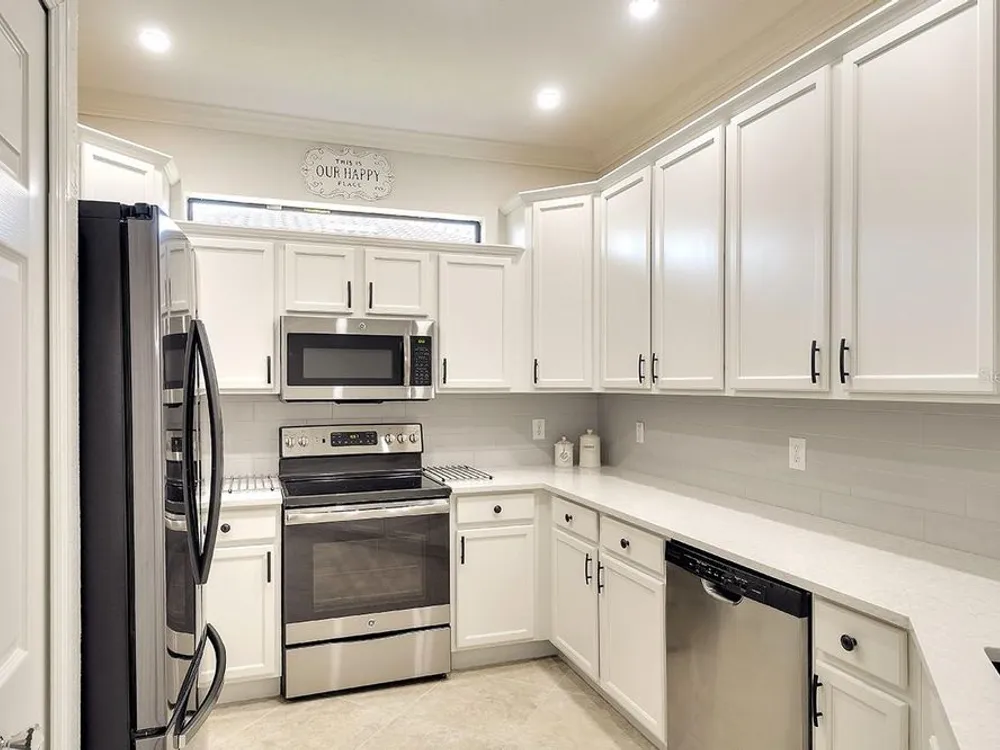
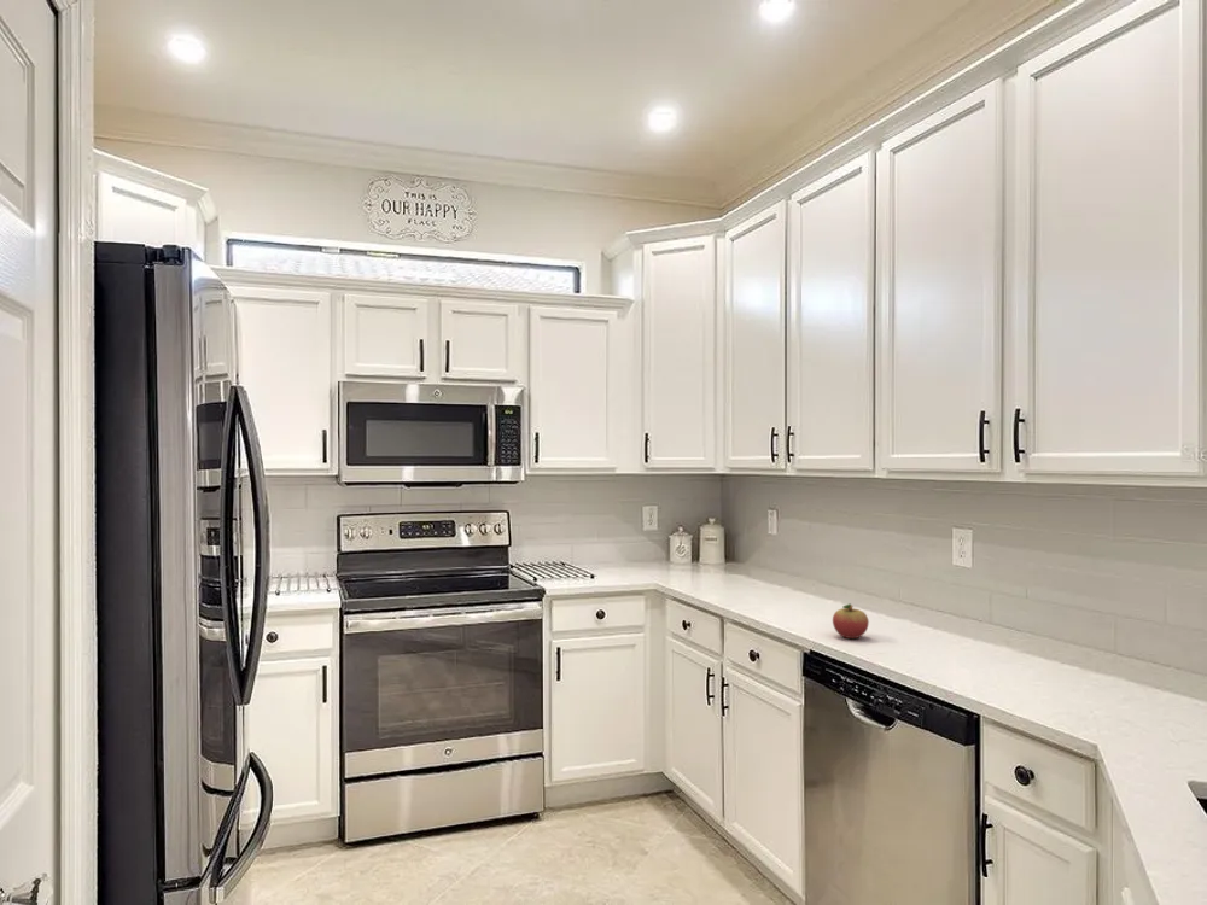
+ fruit [832,602,870,640]
